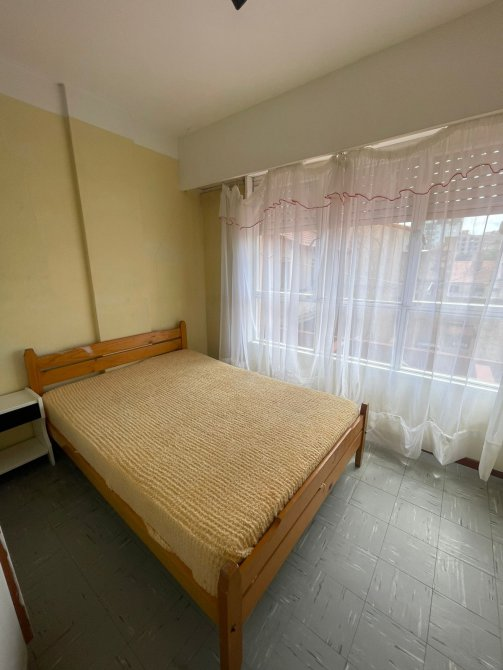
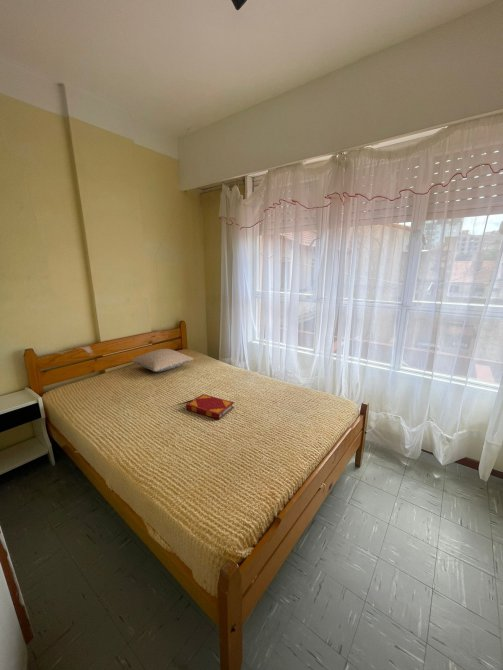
+ hardback book [185,393,235,420]
+ pillow [131,348,194,373]
